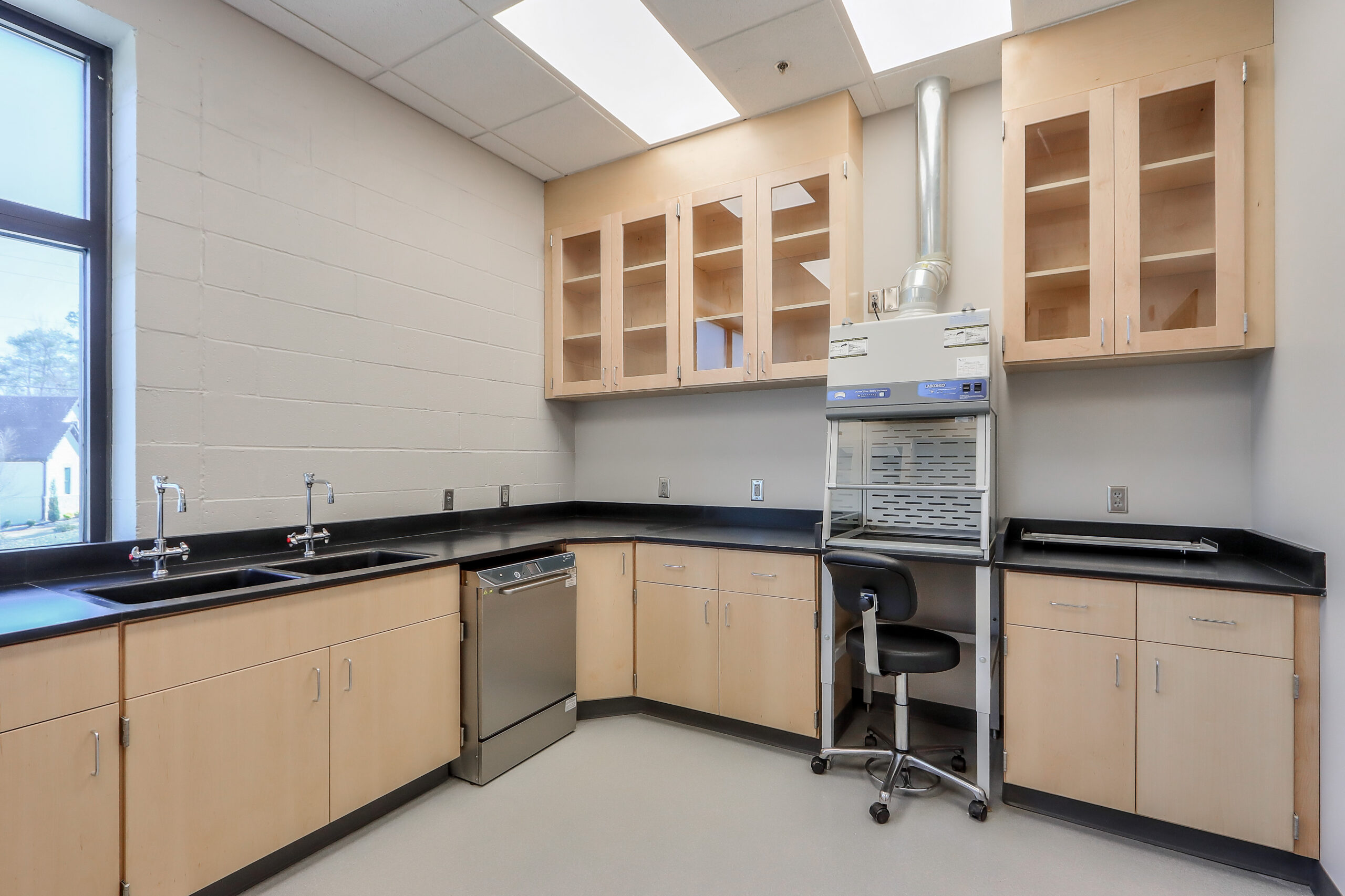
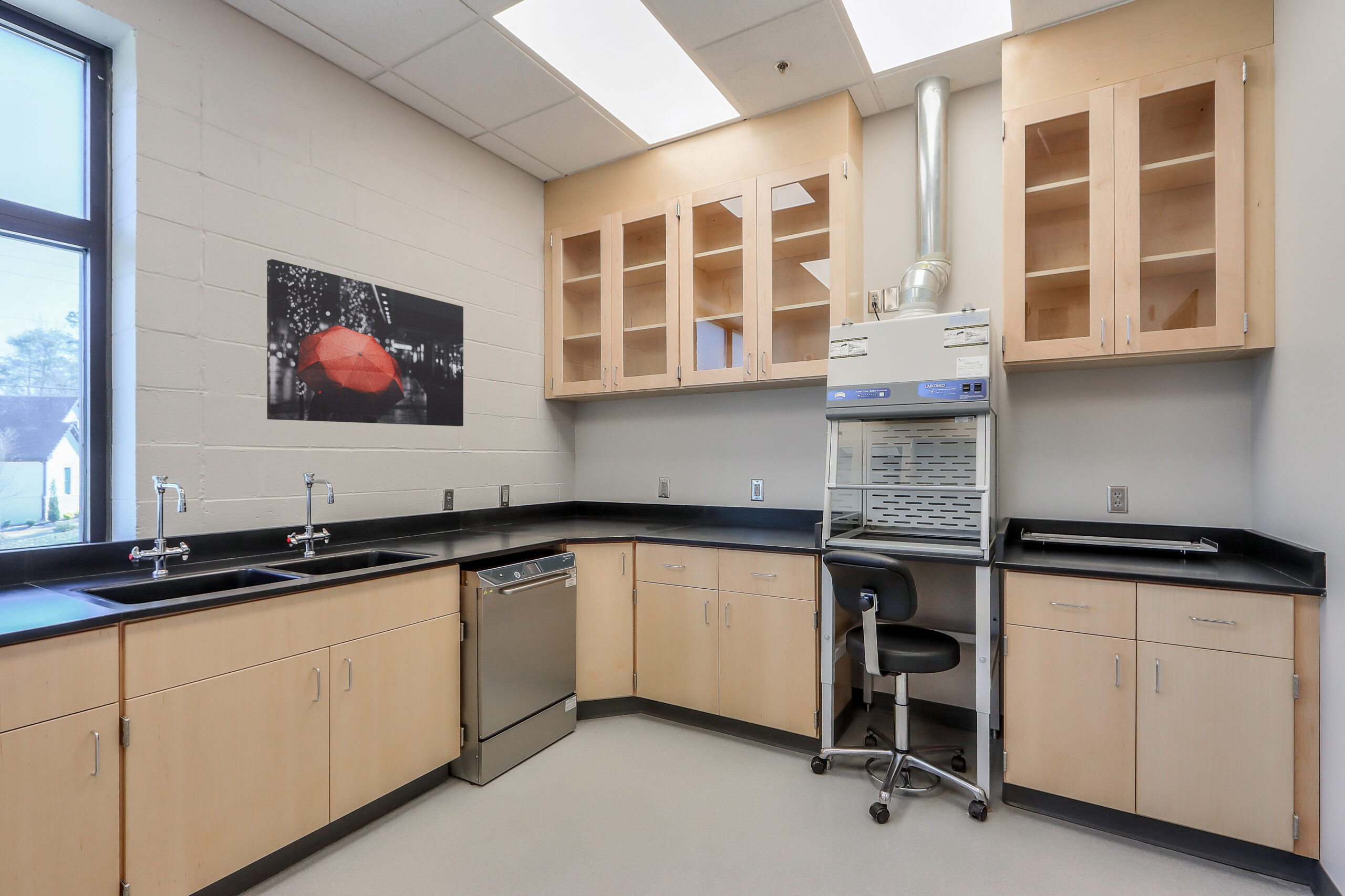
+ wall art [266,259,464,426]
